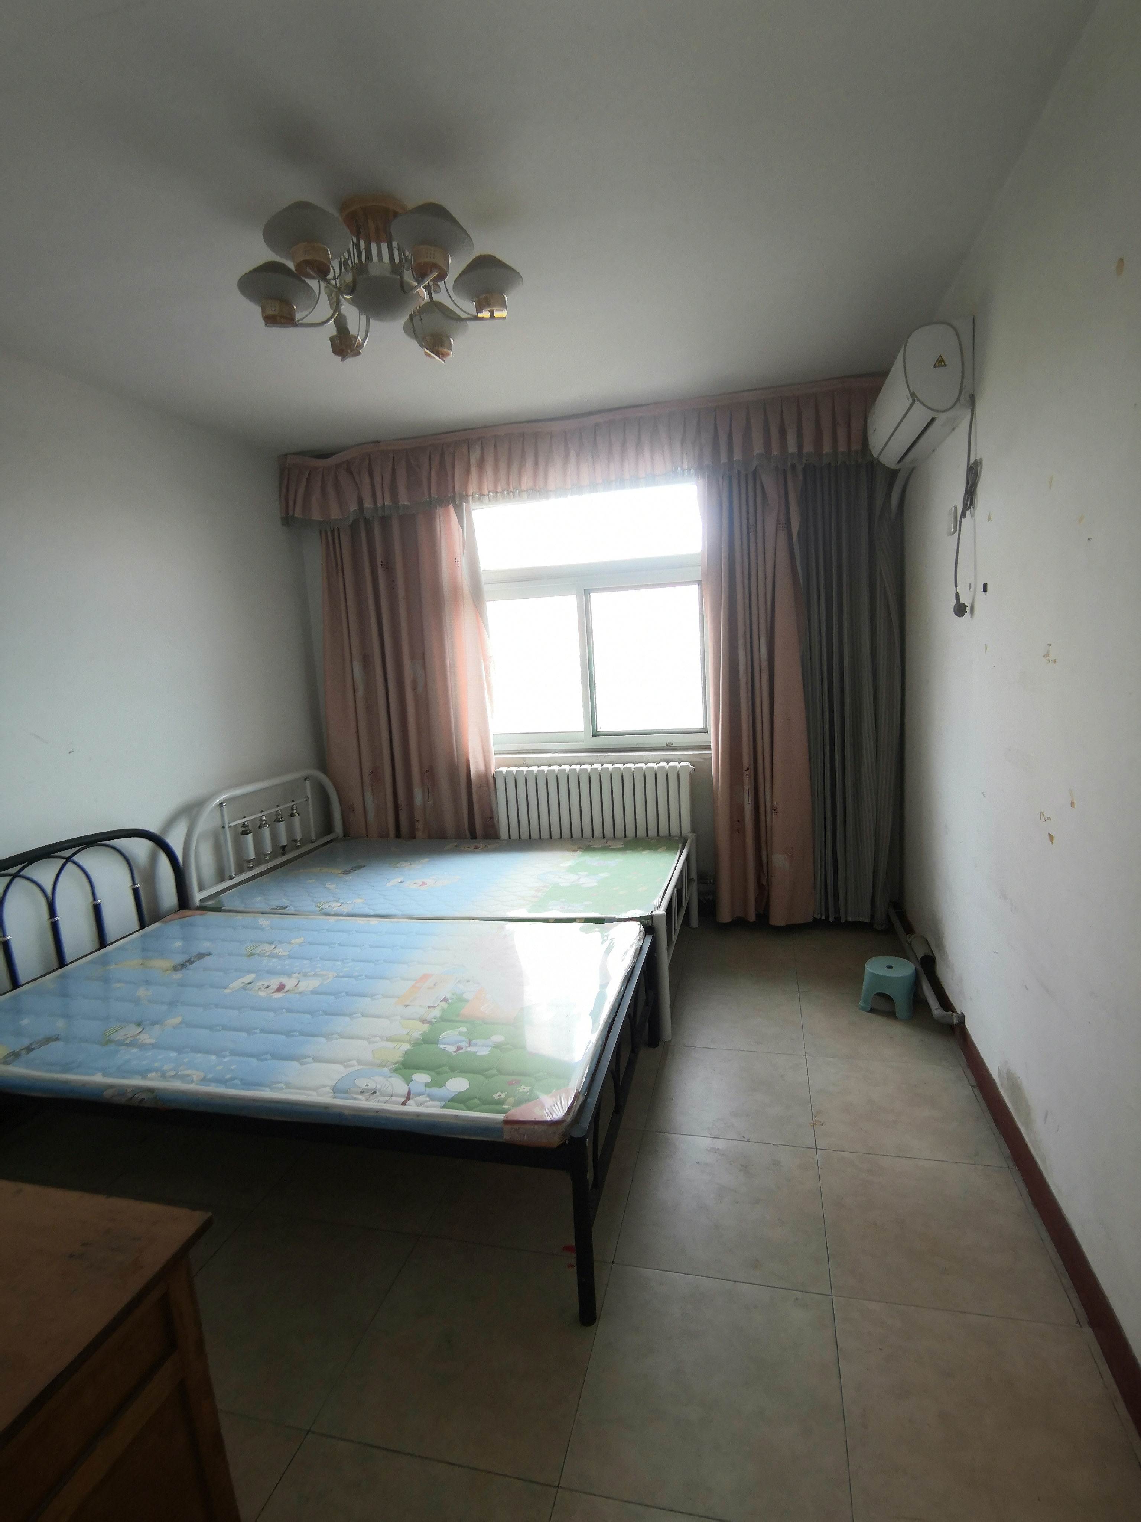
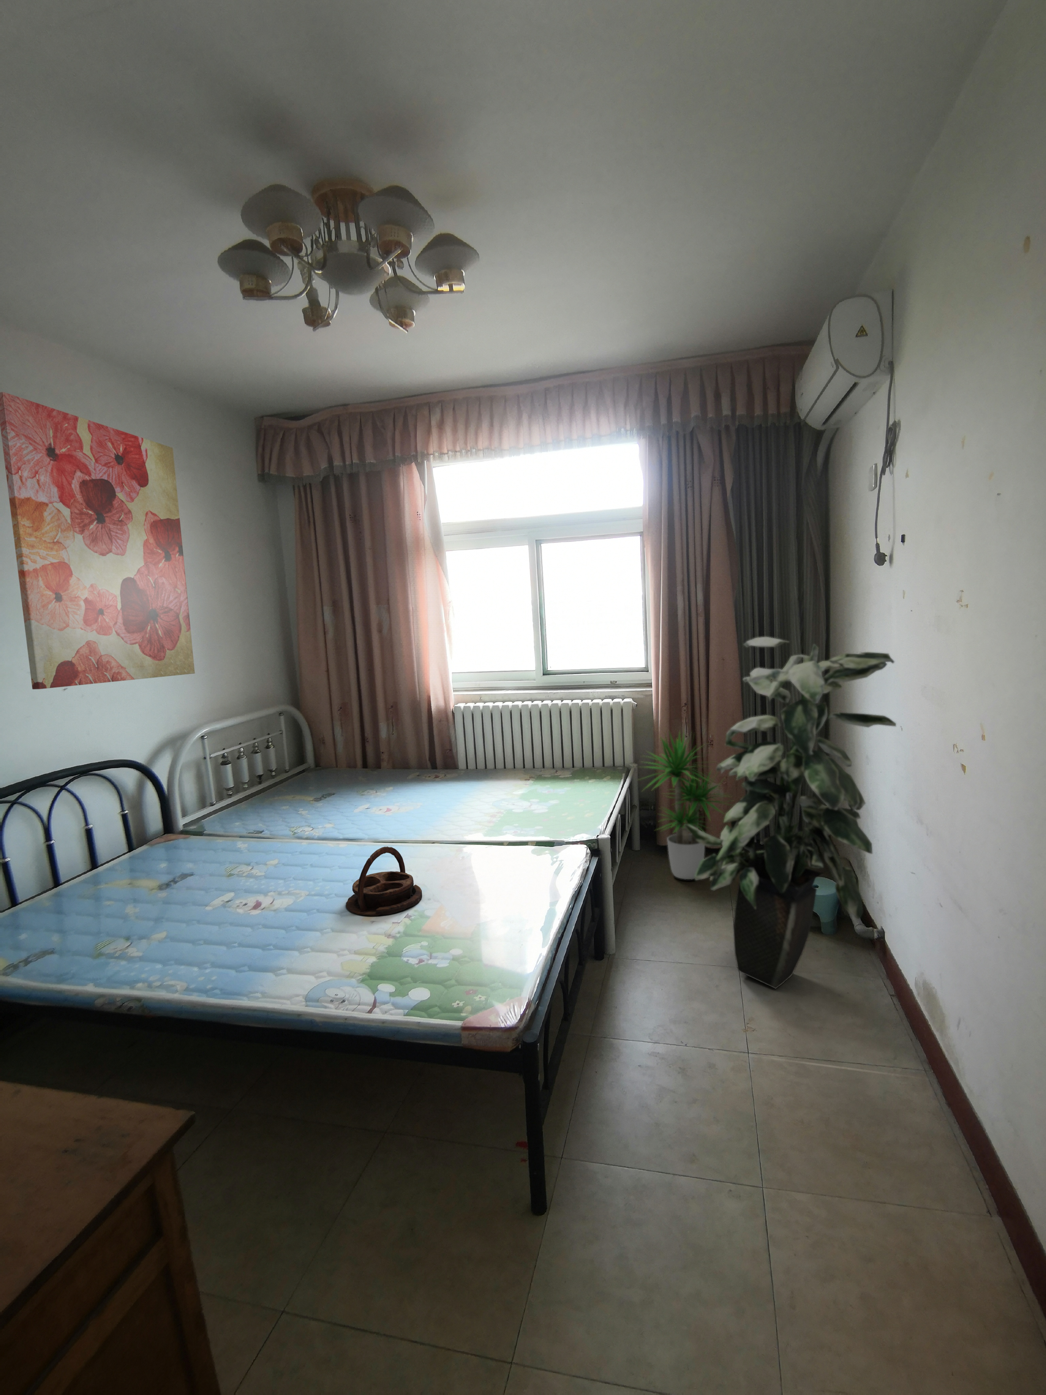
+ indoor plant [683,636,897,990]
+ wall art [0,392,196,690]
+ serving tray [346,846,423,916]
+ potted plant [636,729,735,880]
